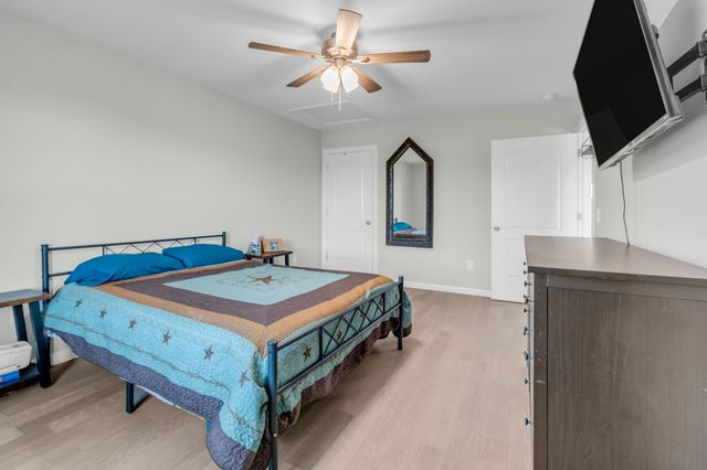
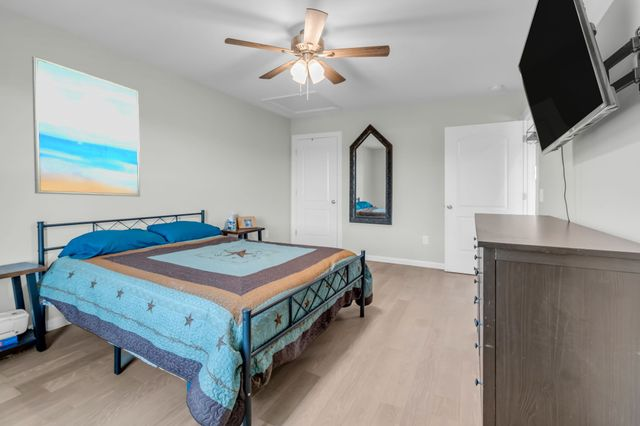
+ wall art [31,55,141,198]
